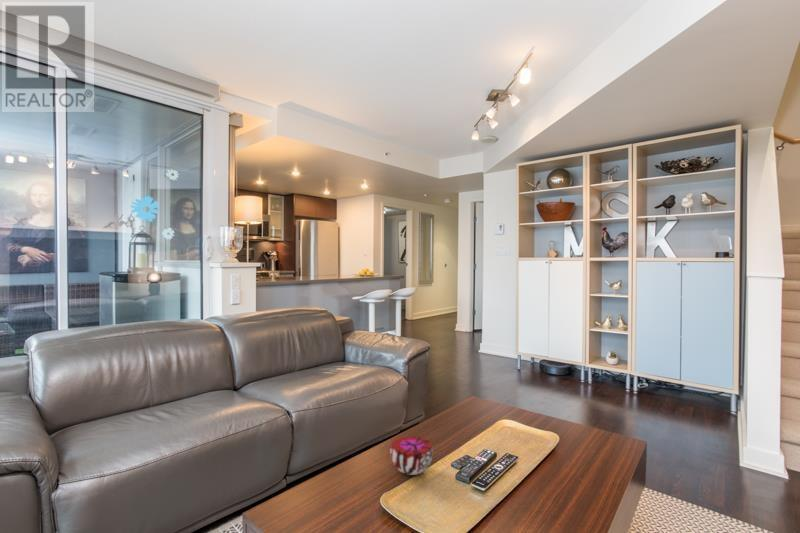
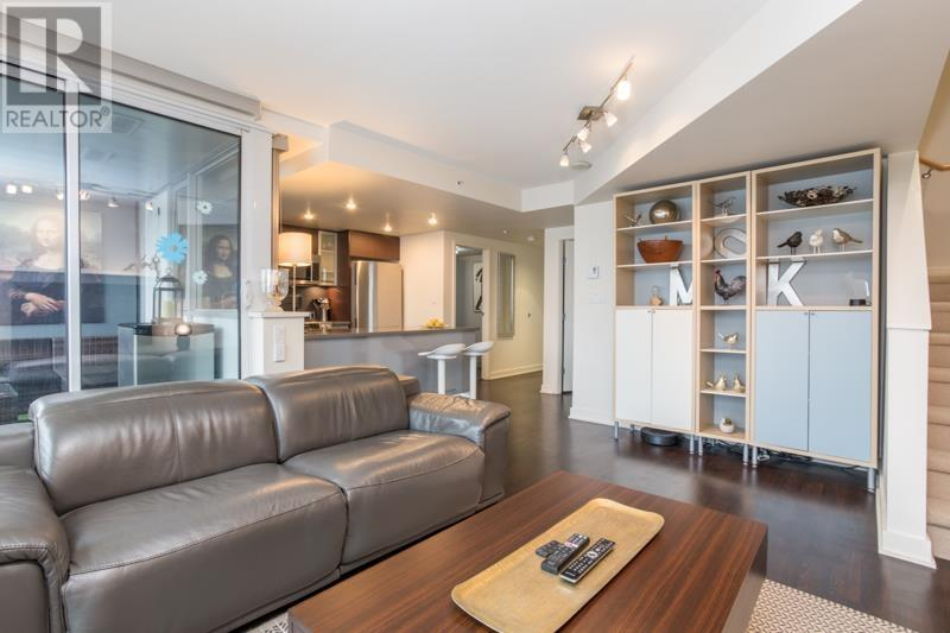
- decorative bowl [389,435,434,476]
